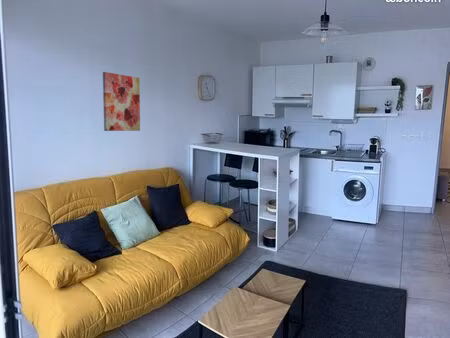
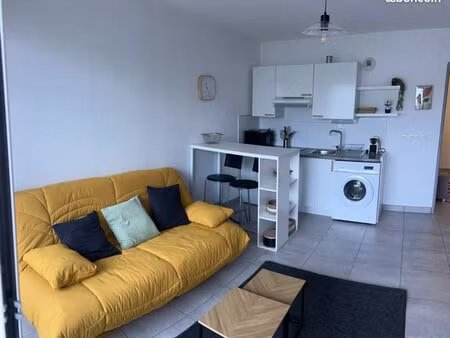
- wall art [102,71,141,132]
